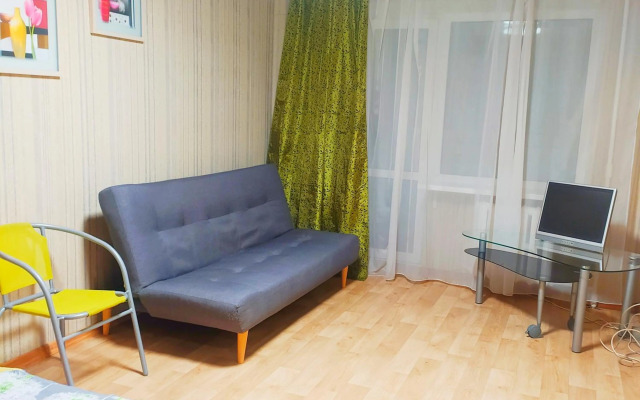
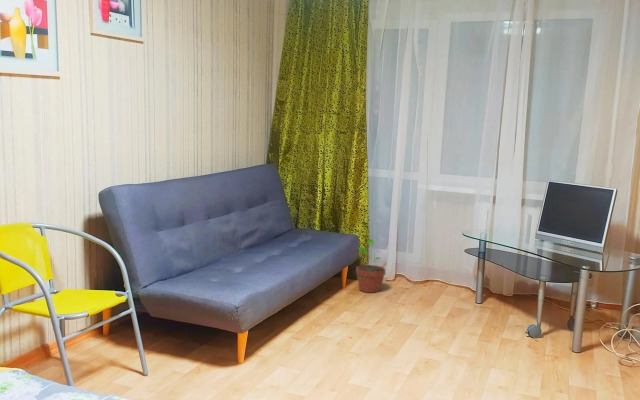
+ potted plant [355,238,386,294]
